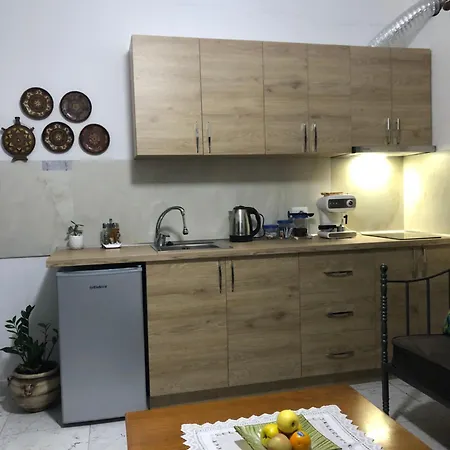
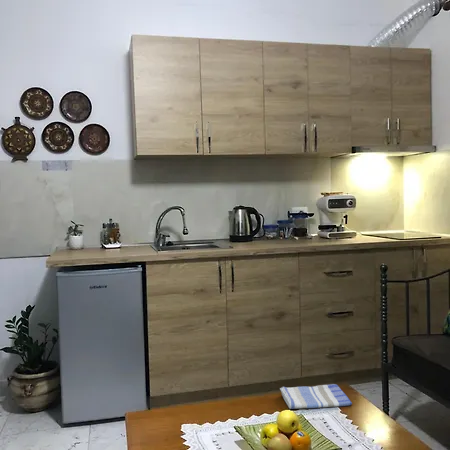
+ dish towel [279,383,353,410]
